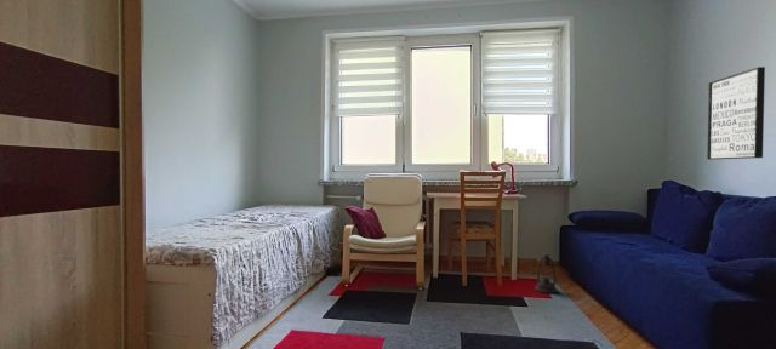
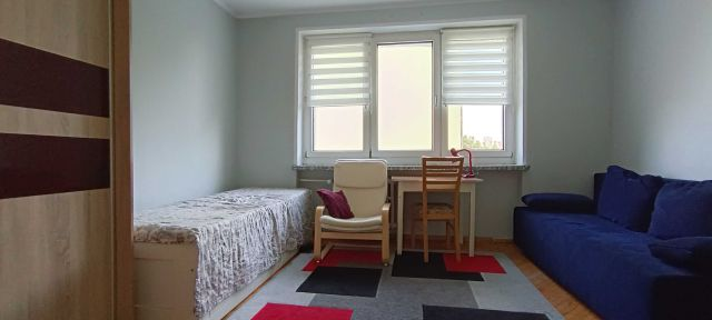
- lantern [534,252,559,294]
- wall art [706,65,766,160]
